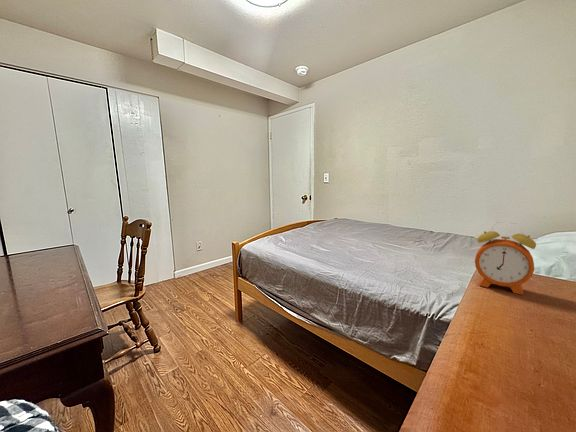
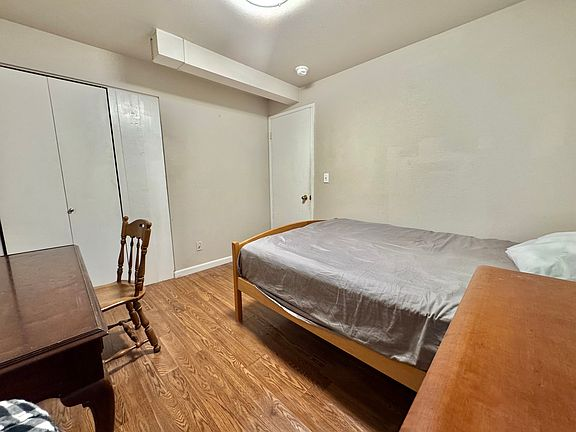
- alarm clock [474,221,537,296]
